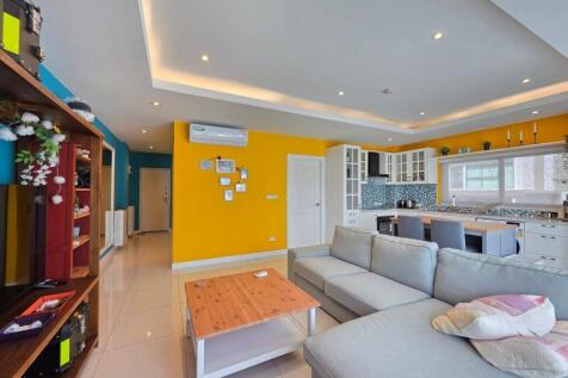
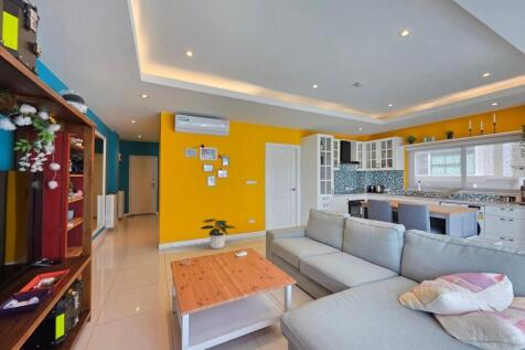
+ potted plant [200,218,236,250]
